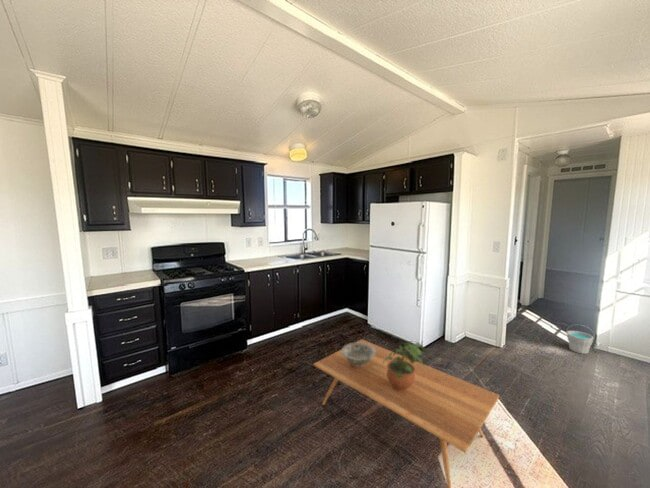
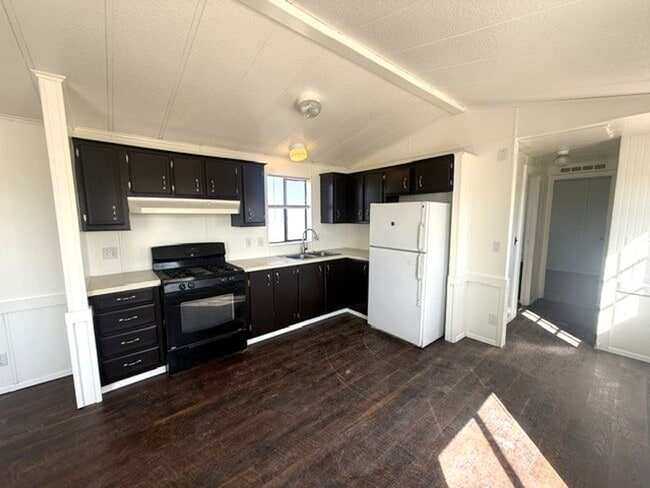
- potted plant [383,340,429,390]
- coffee table [312,338,501,488]
- decorative bowl [341,342,376,367]
- bucket [565,323,596,355]
